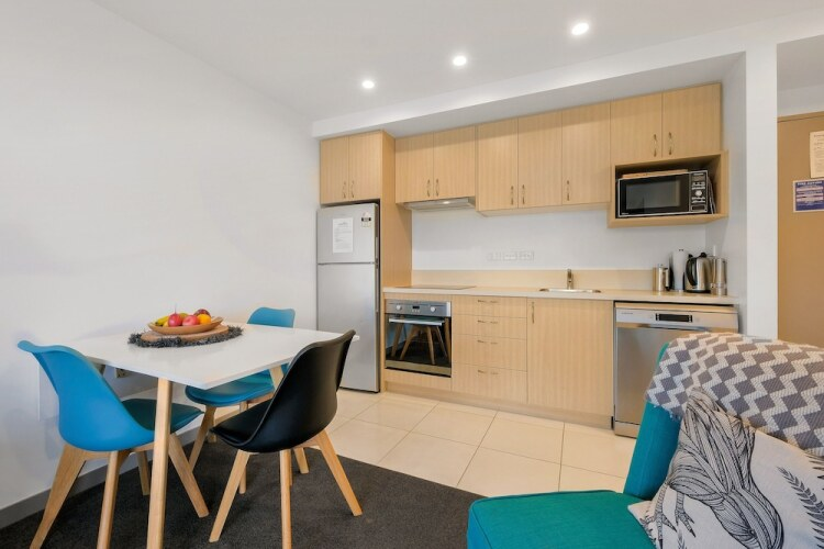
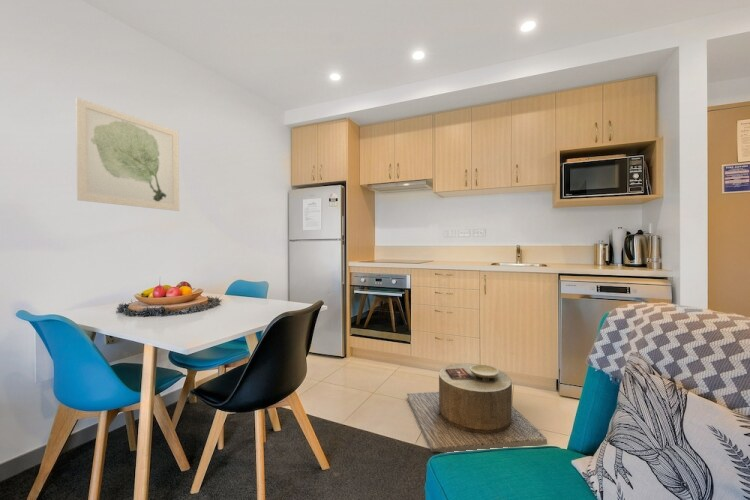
+ wall art [75,97,180,212]
+ side table [406,362,548,454]
